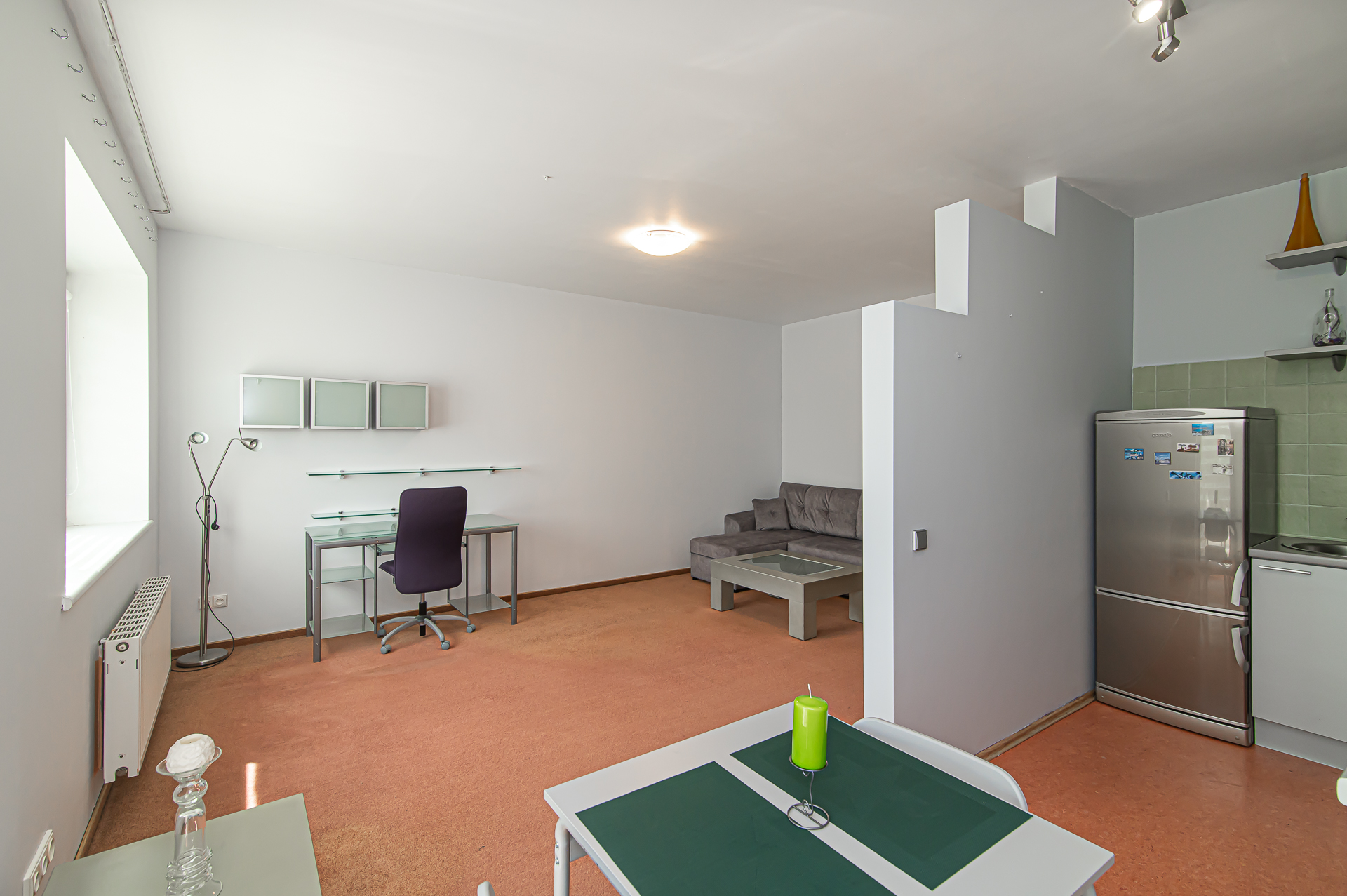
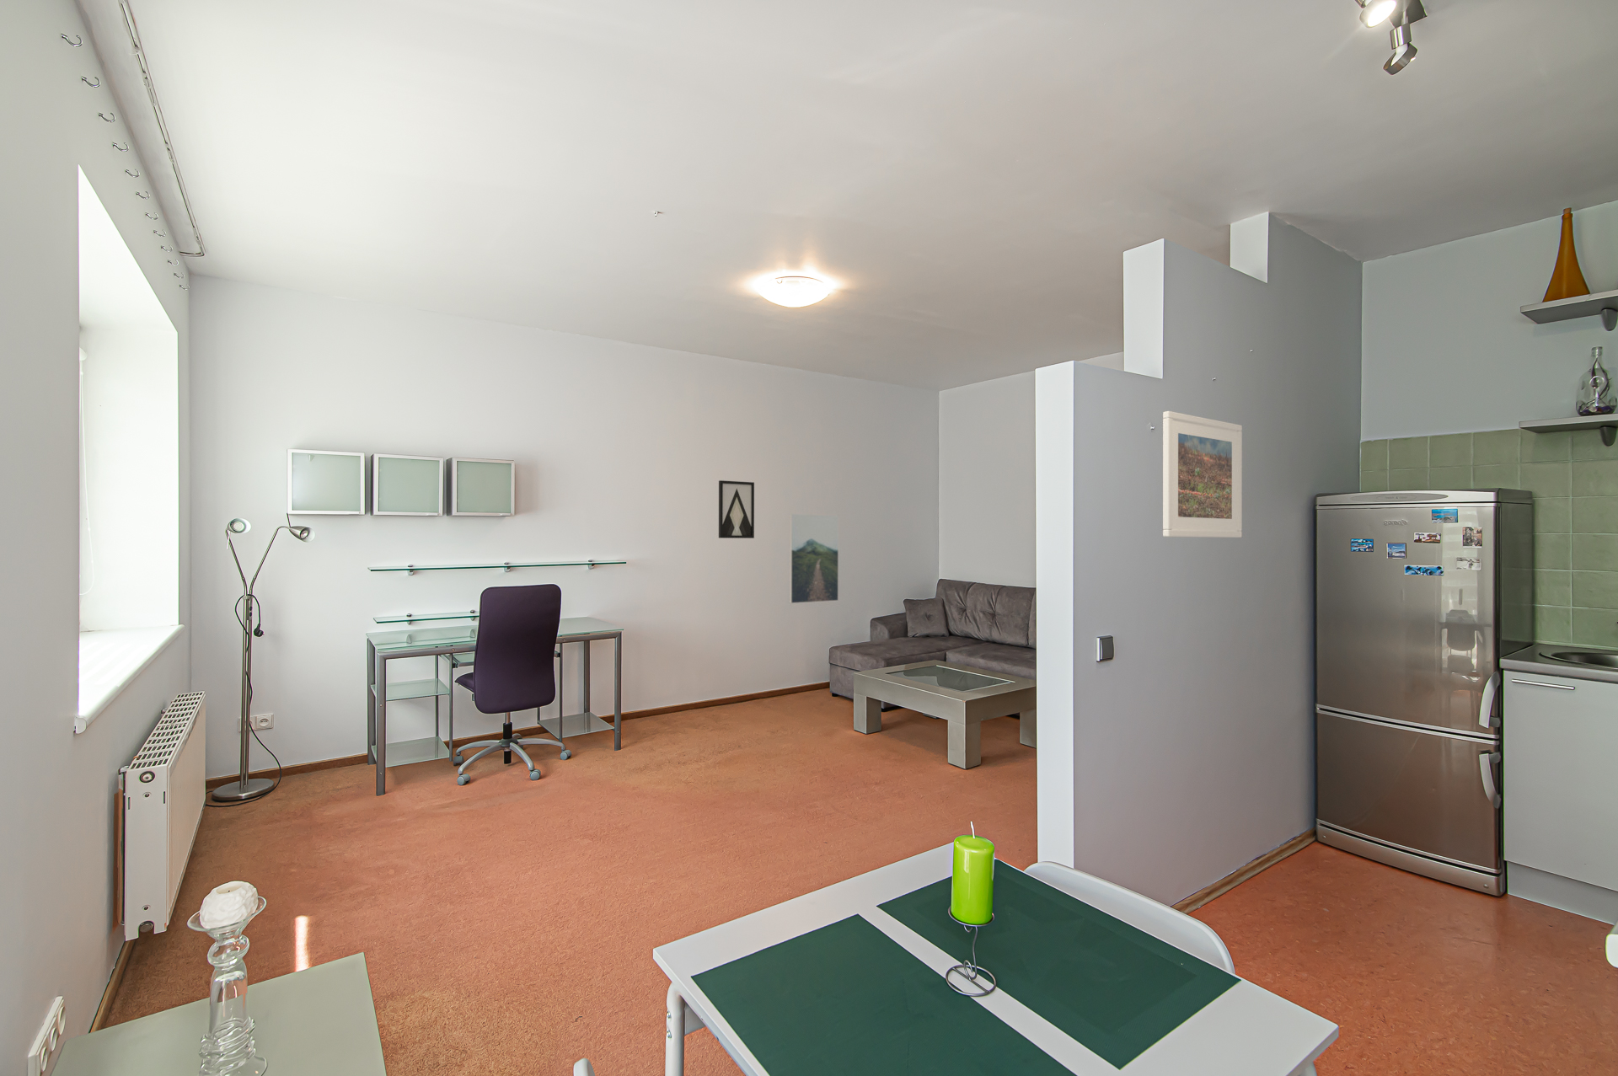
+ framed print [1162,411,1243,538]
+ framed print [789,513,840,604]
+ wall art [718,479,756,539]
